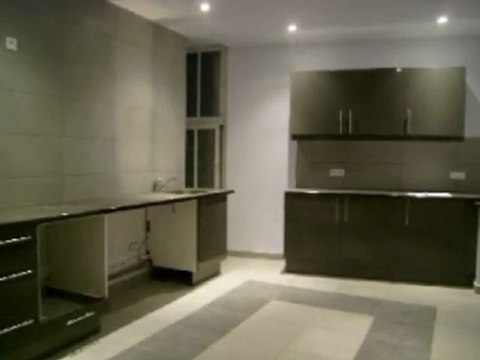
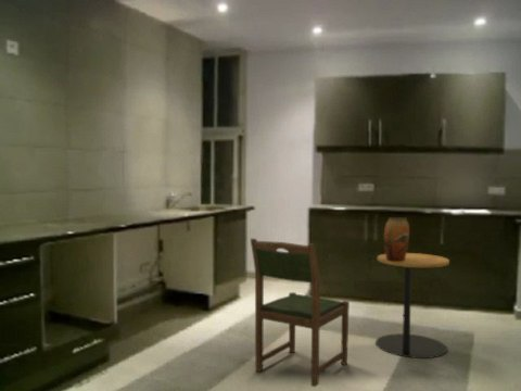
+ dining chair [250,237,351,388]
+ side table [374,252,450,360]
+ vase [383,216,410,262]
